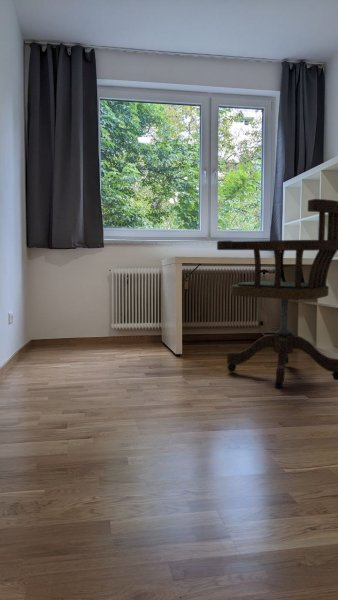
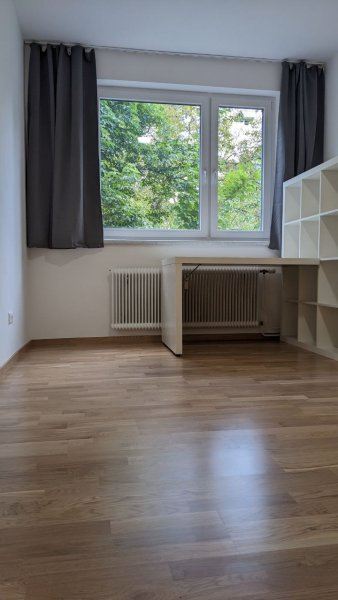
- office chair [216,198,338,390]
